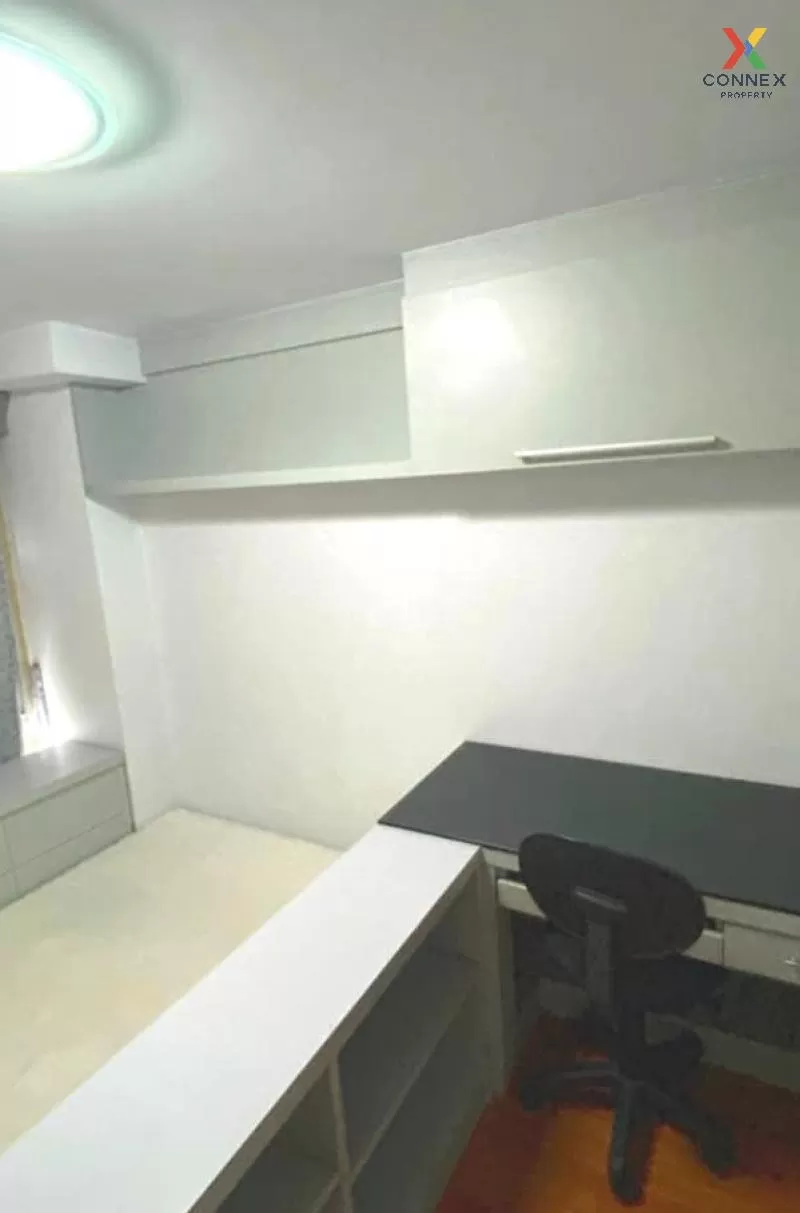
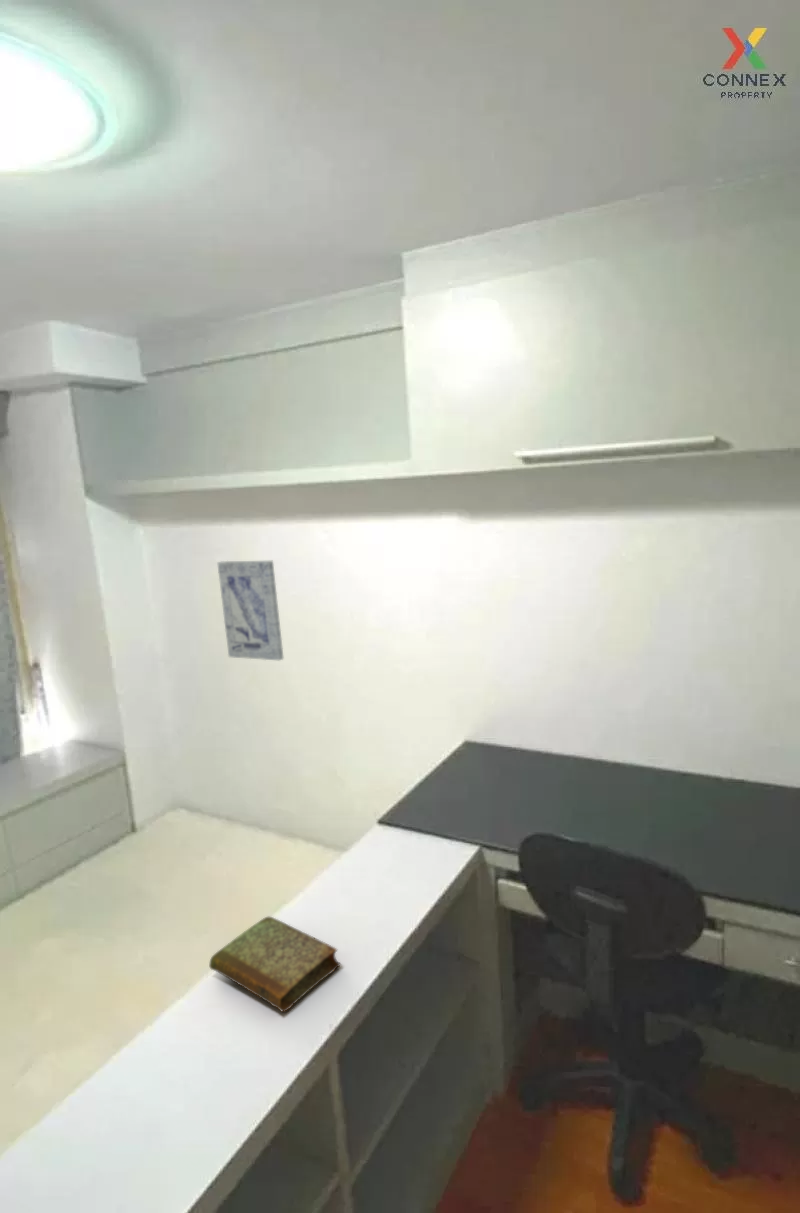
+ wall art [216,560,285,662]
+ book [208,916,342,1013]
